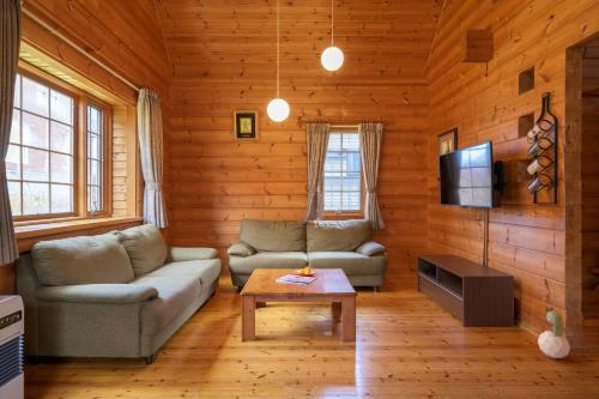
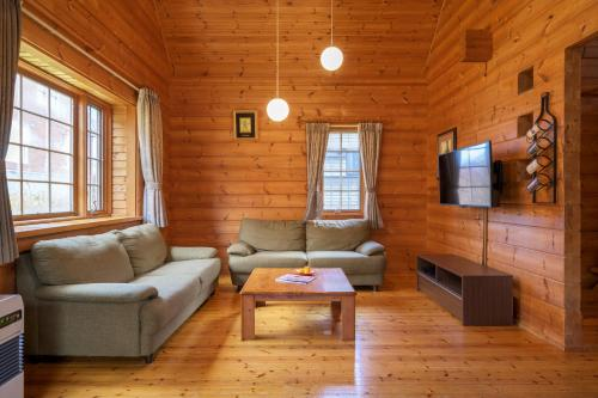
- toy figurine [537,306,571,359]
